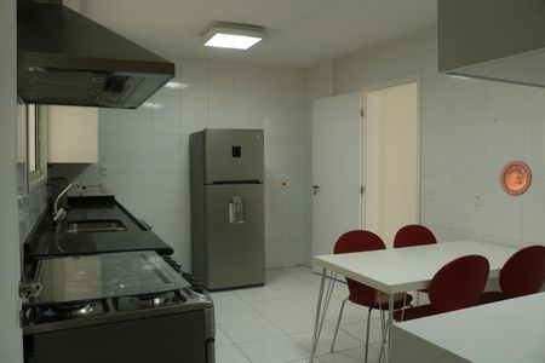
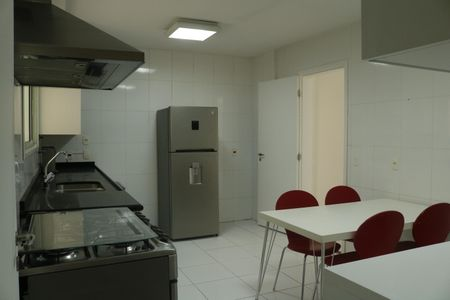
- decorative plate [499,160,533,197]
